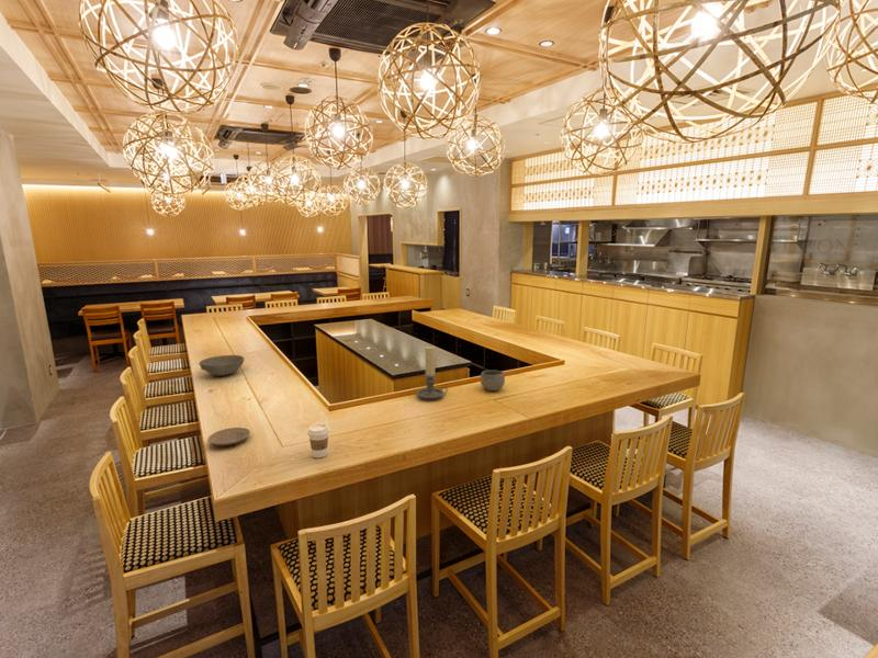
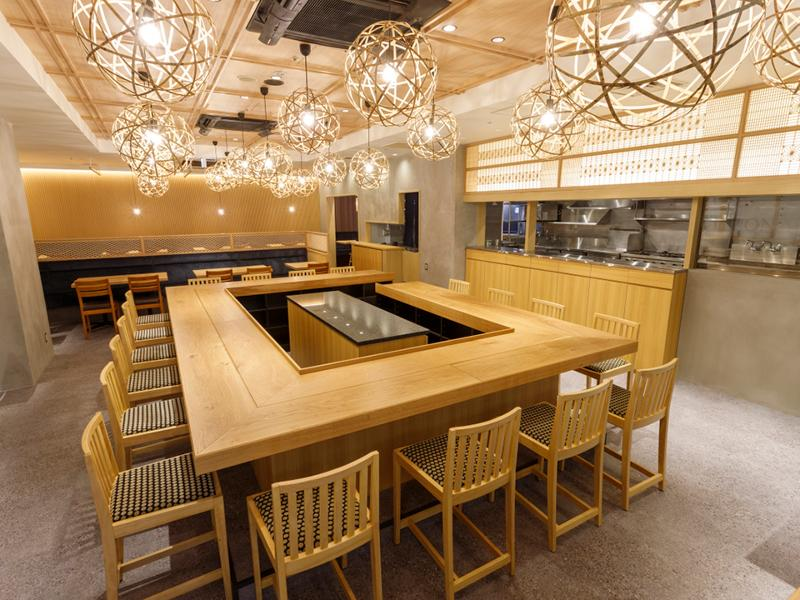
- coffee cup [306,422,330,460]
- candle holder [415,345,449,400]
- plate [207,427,251,446]
- bowl [480,370,506,392]
- bowl [198,354,245,377]
